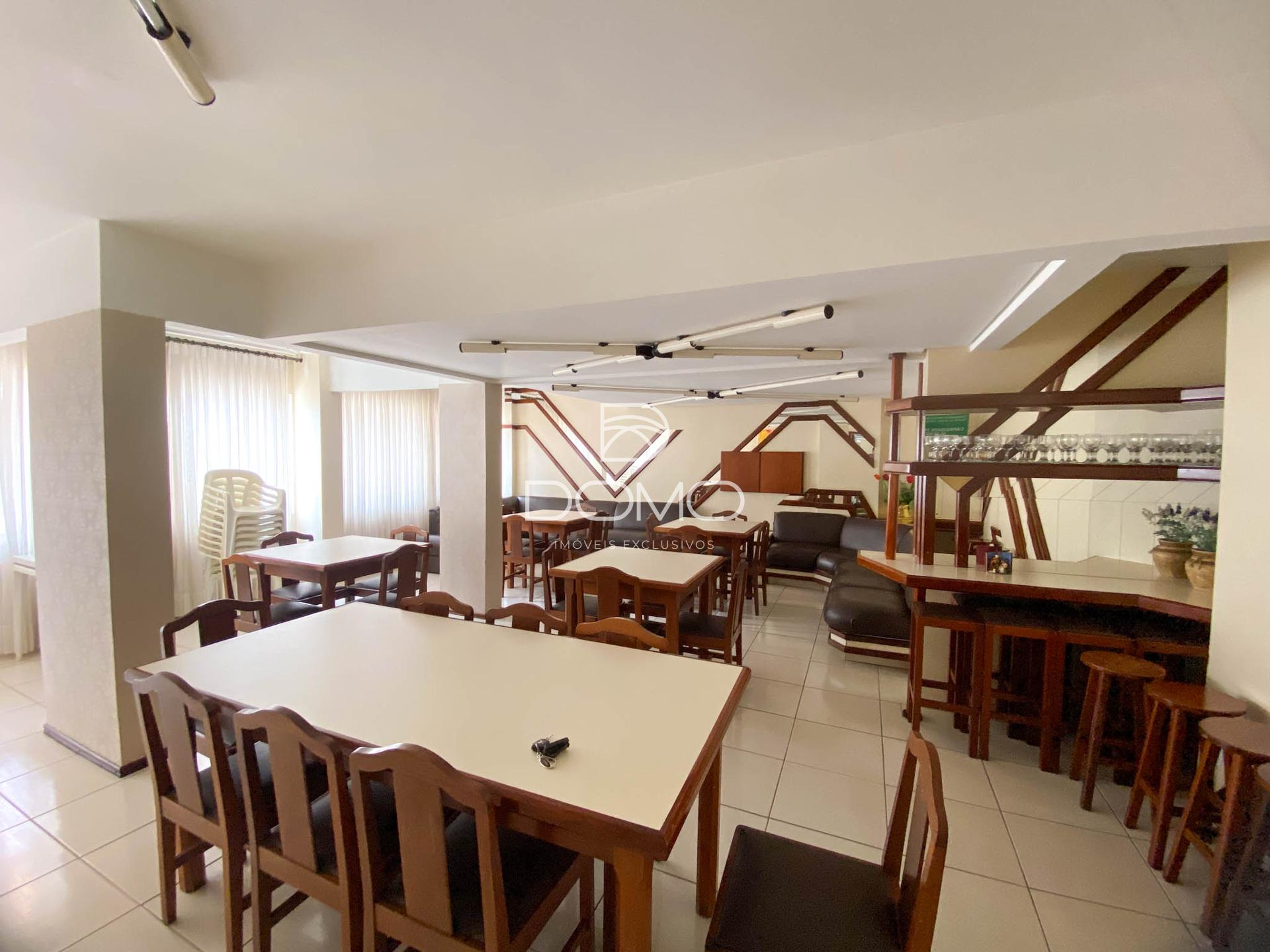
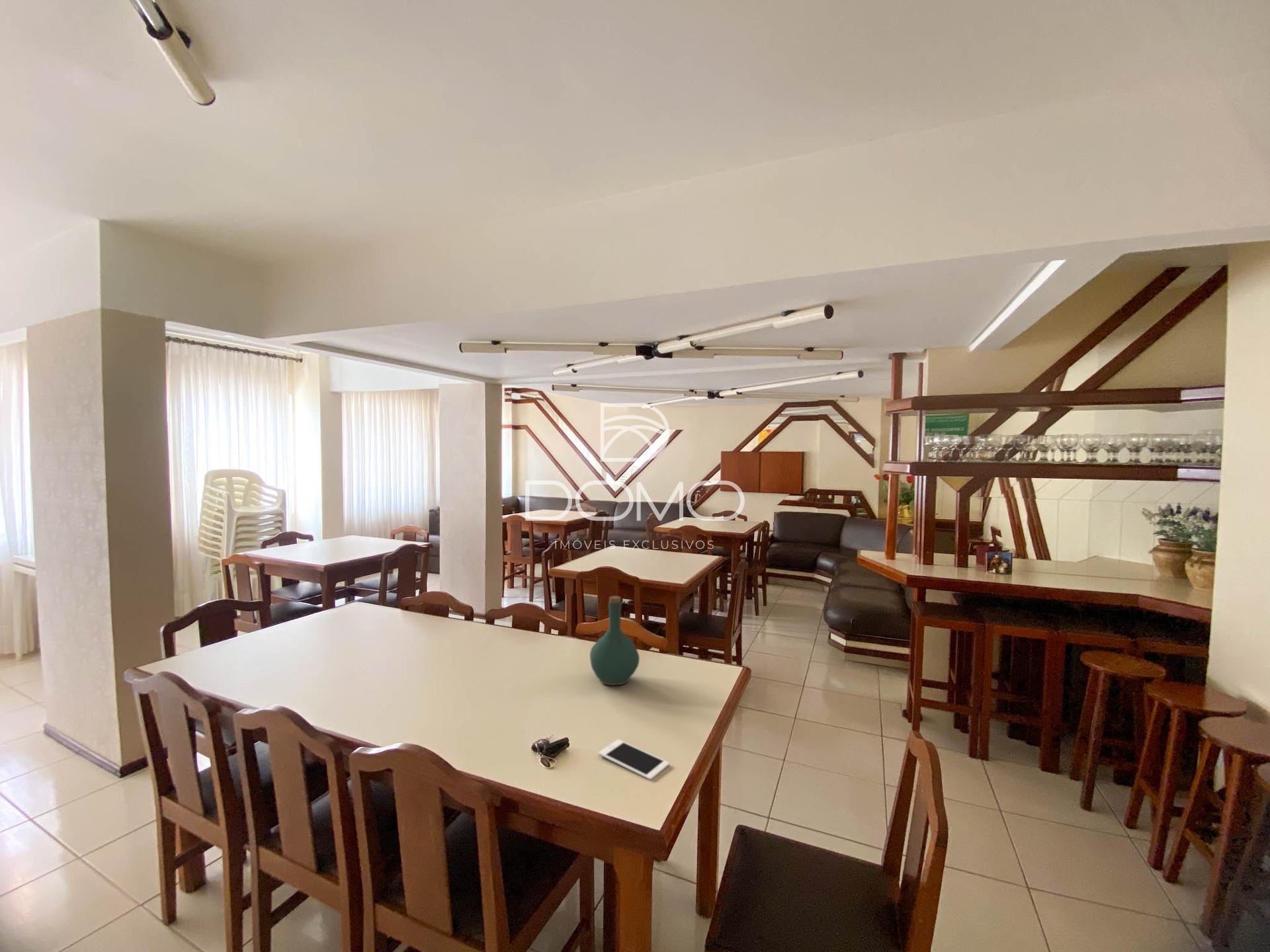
+ cell phone [598,738,669,781]
+ bottle [589,595,640,686]
